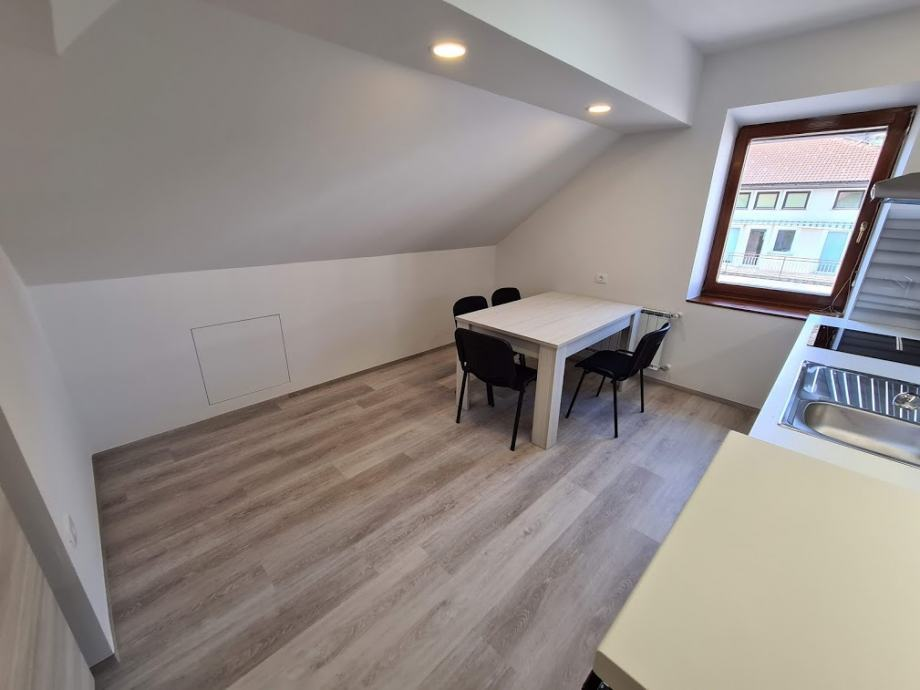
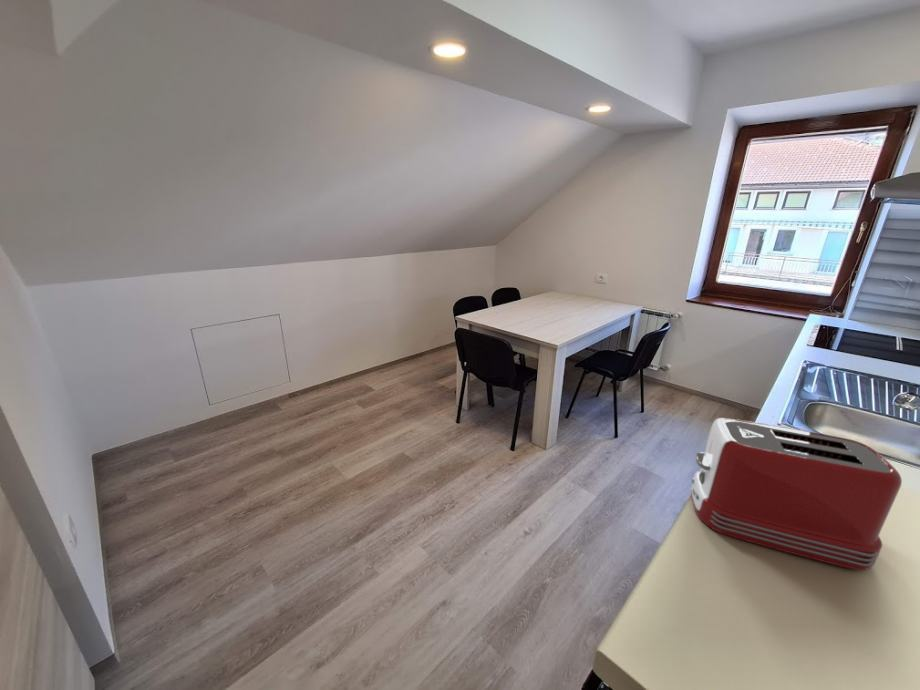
+ toaster [690,417,903,571]
